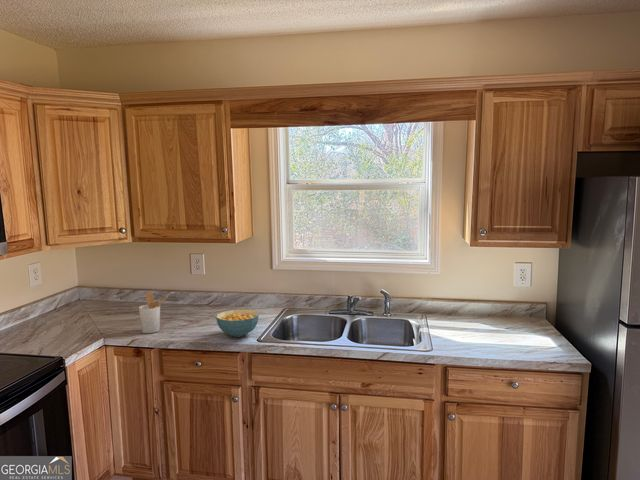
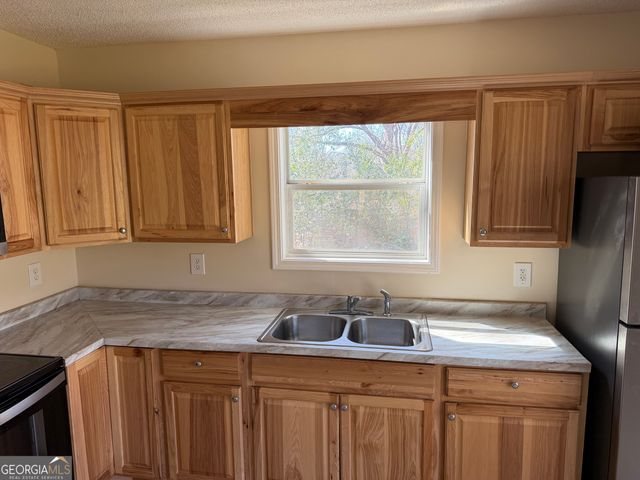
- cereal bowl [215,309,260,338]
- utensil holder [138,291,171,334]
